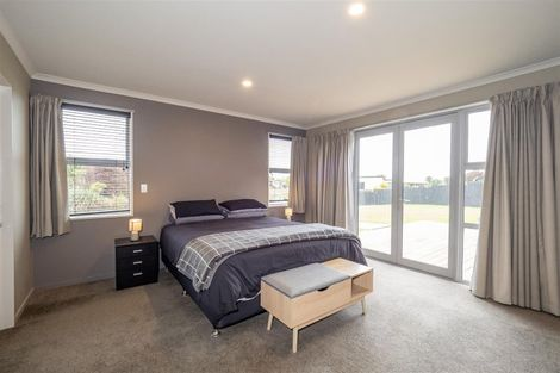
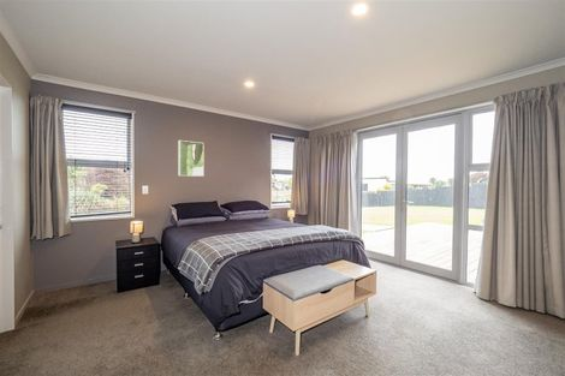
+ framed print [177,139,204,178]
